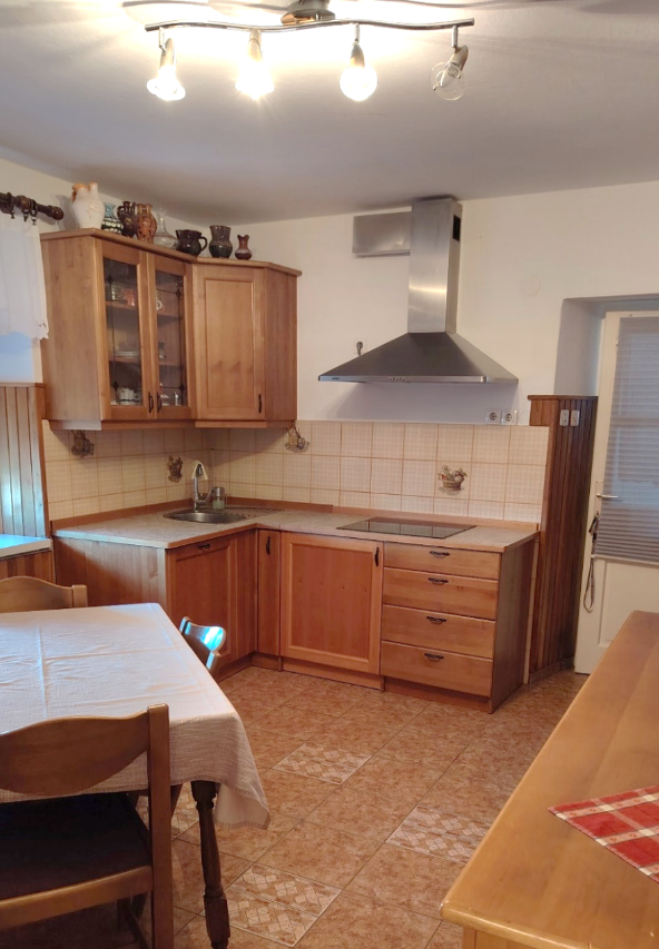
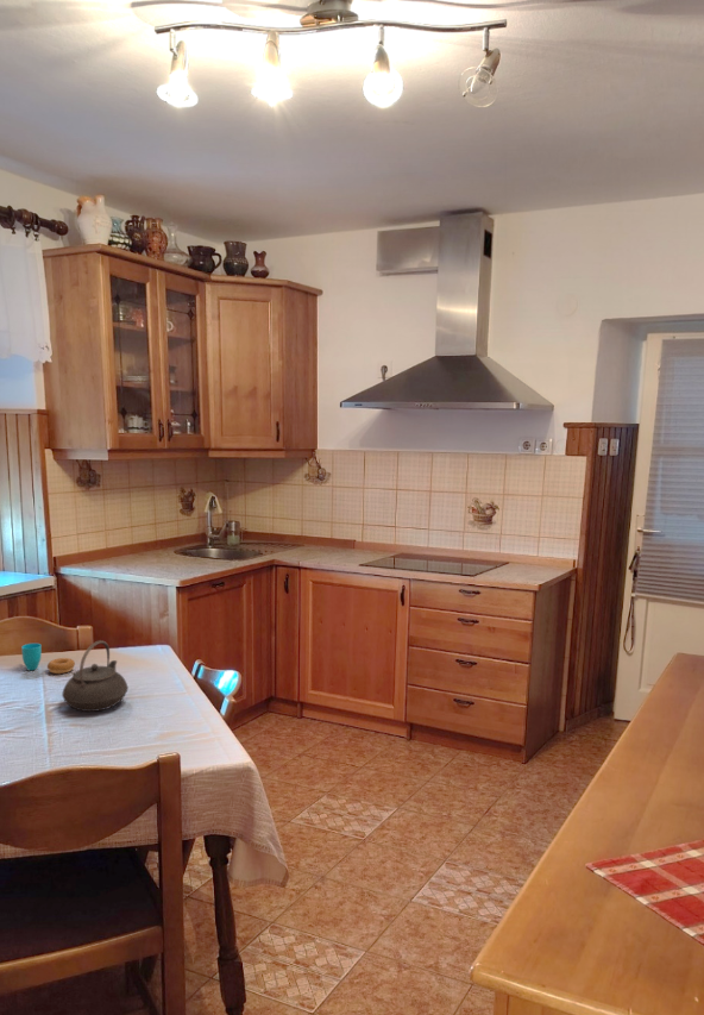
+ cup [20,643,76,675]
+ teapot [61,639,130,713]
